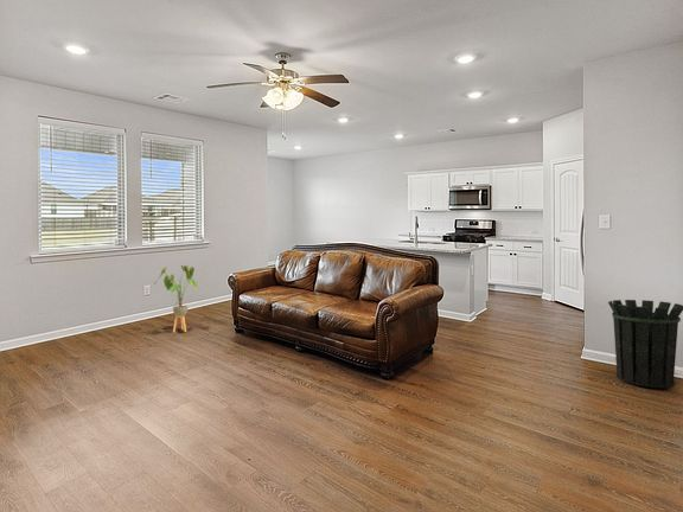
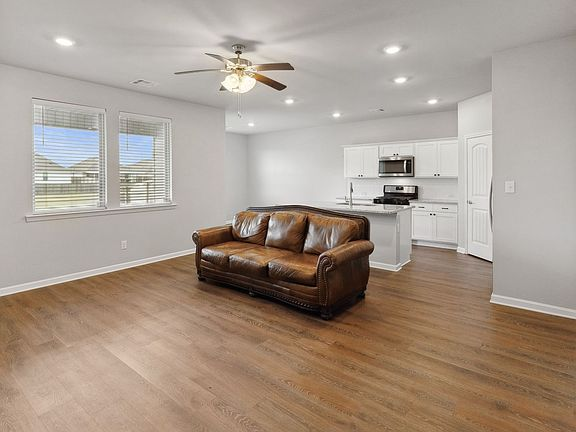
- house plant [153,264,198,333]
- waste bin [607,299,683,389]
